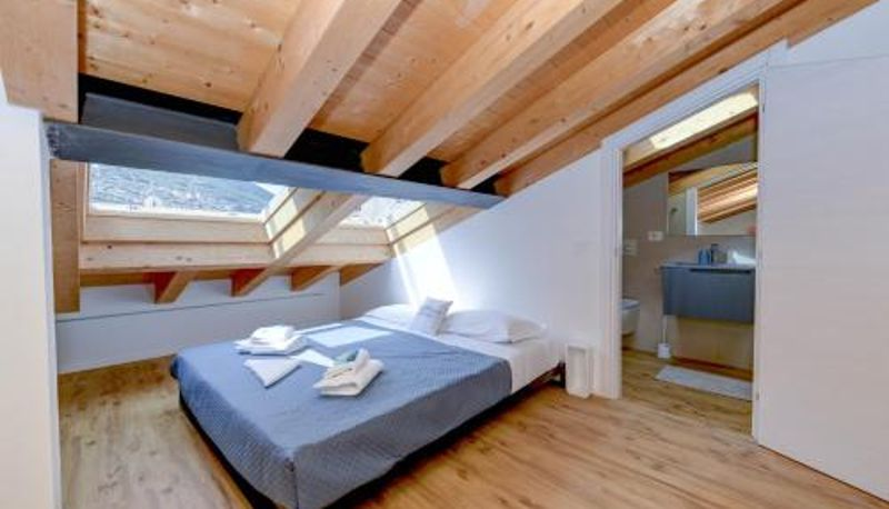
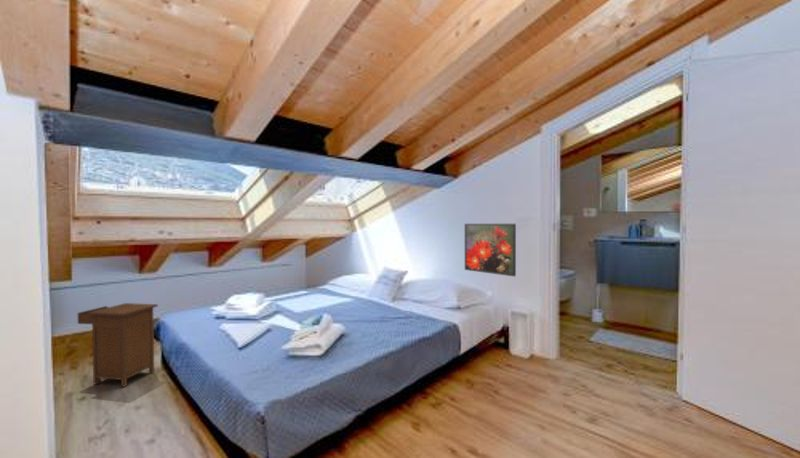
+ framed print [464,223,517,277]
+ nightstand [77,302,159,388]
